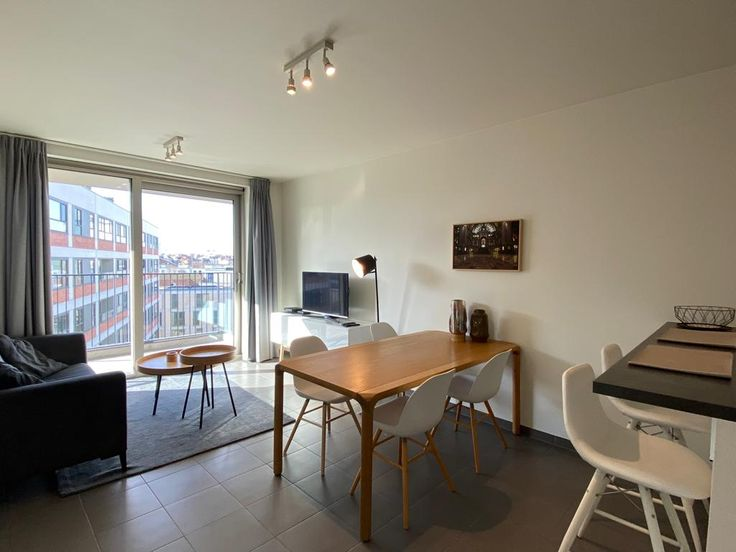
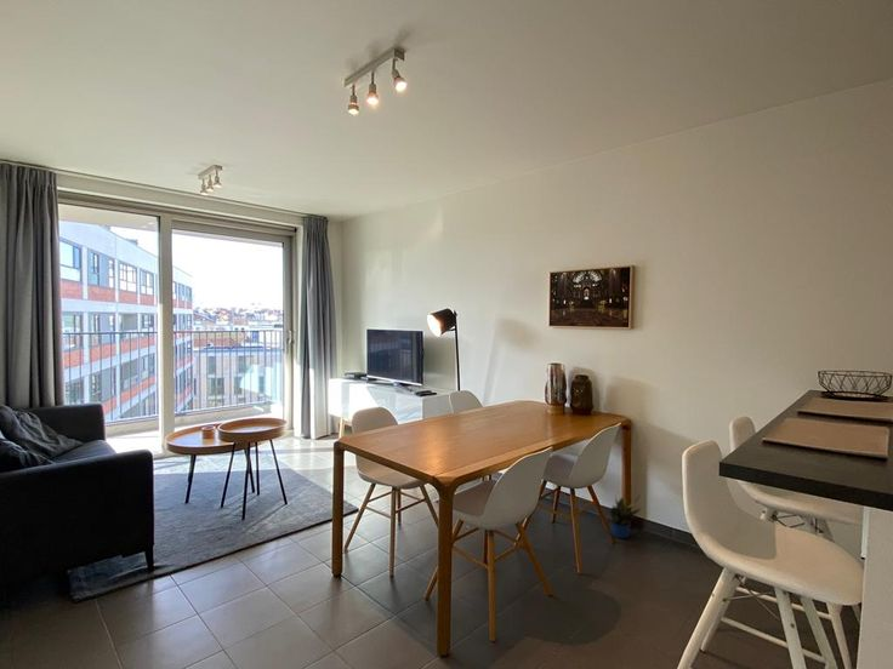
+ potted plant [608,493,642,539]
